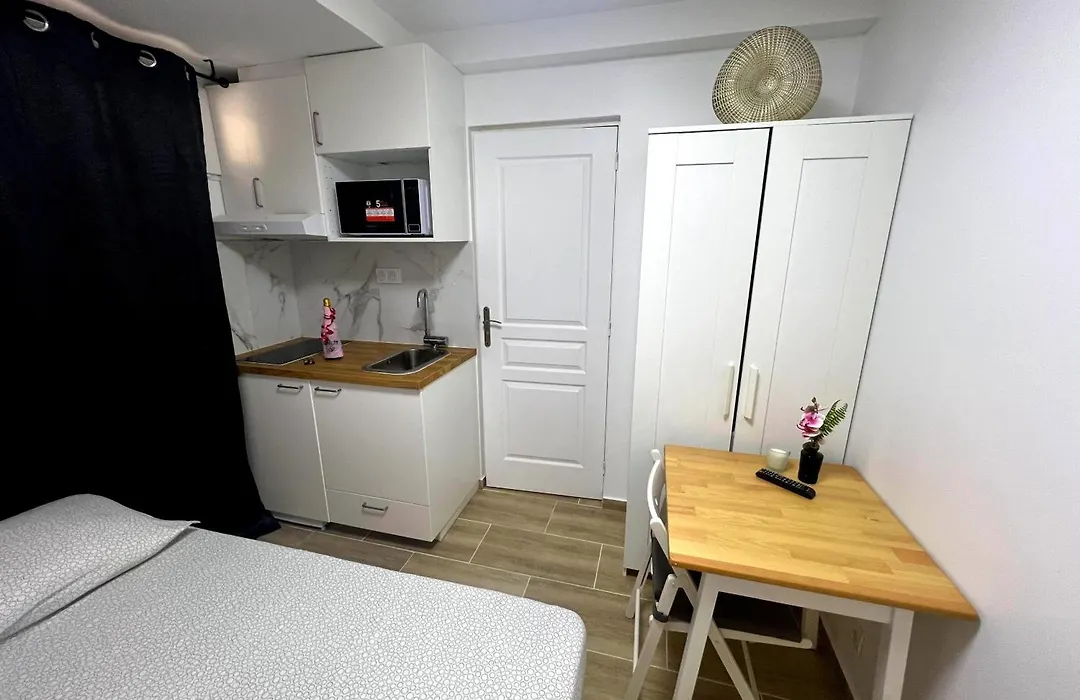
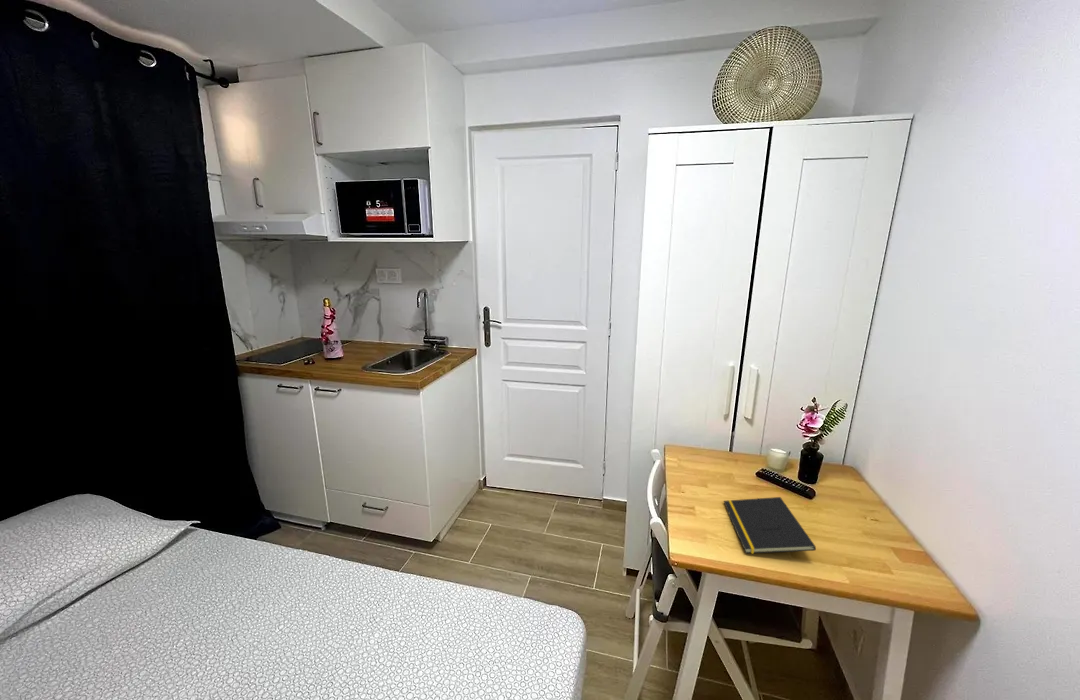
+ notepad [723,496,817,555]
